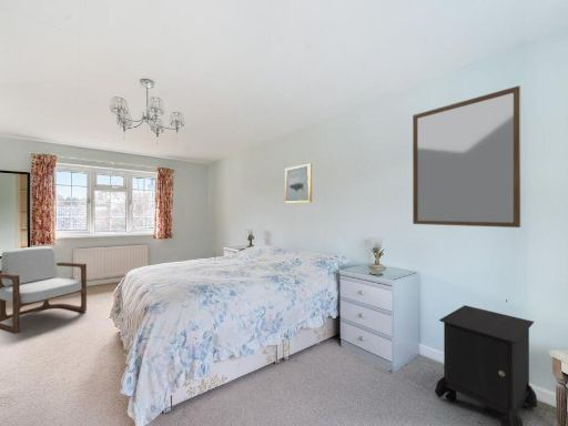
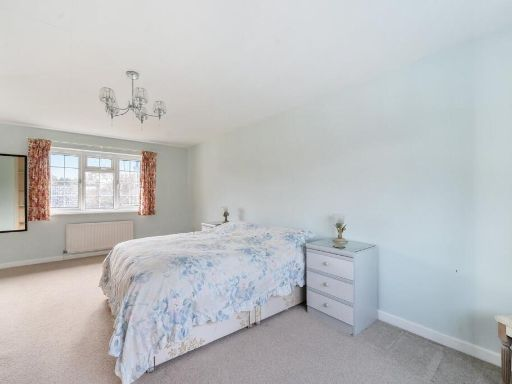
- nightstand [434,304,538,426]
- wall art [284,163,313,204]
- armchair [0,245,88,335]
- home mirror [412,84,521,229]
